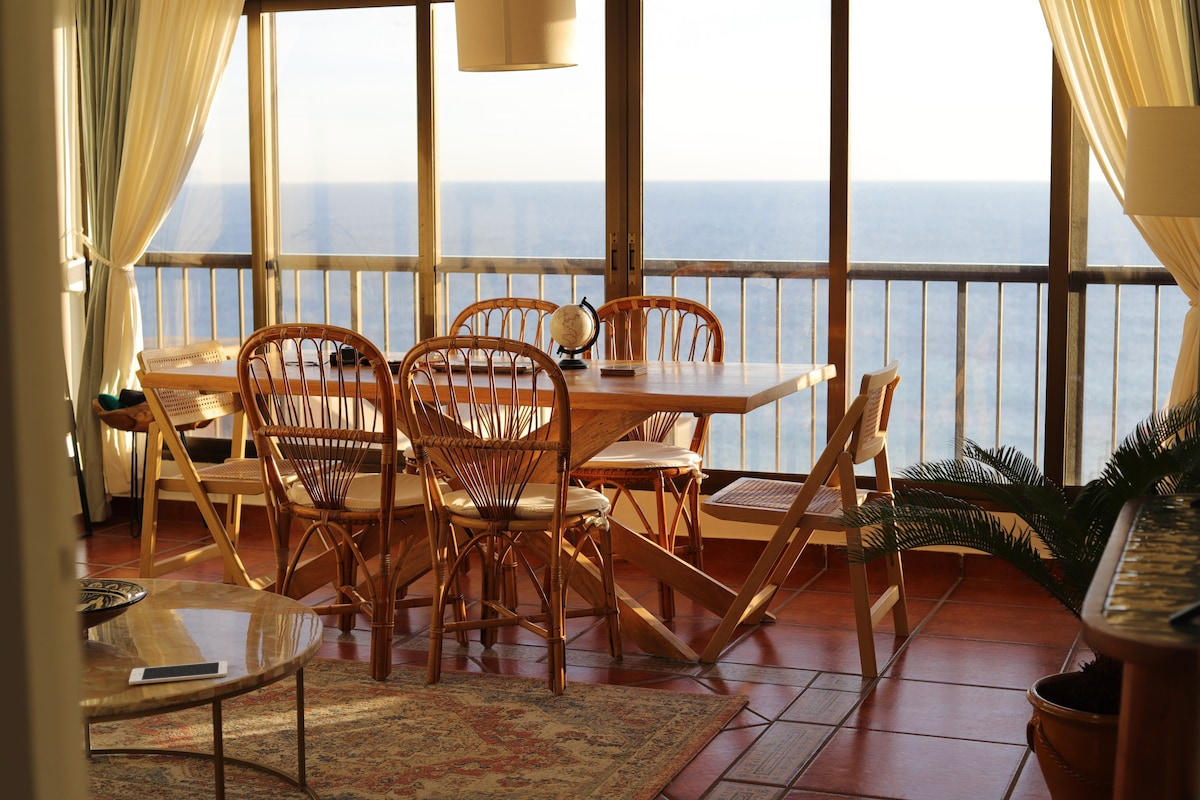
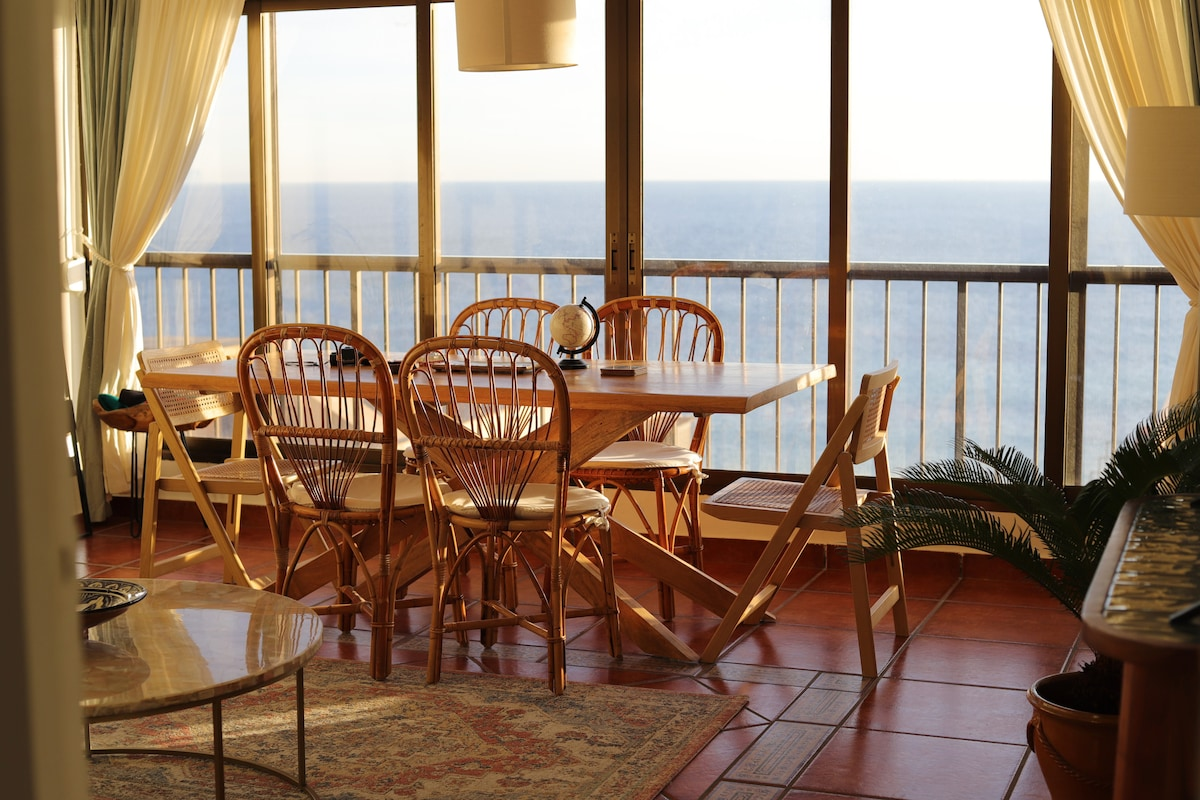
- cell phone [128,660,228,686]
